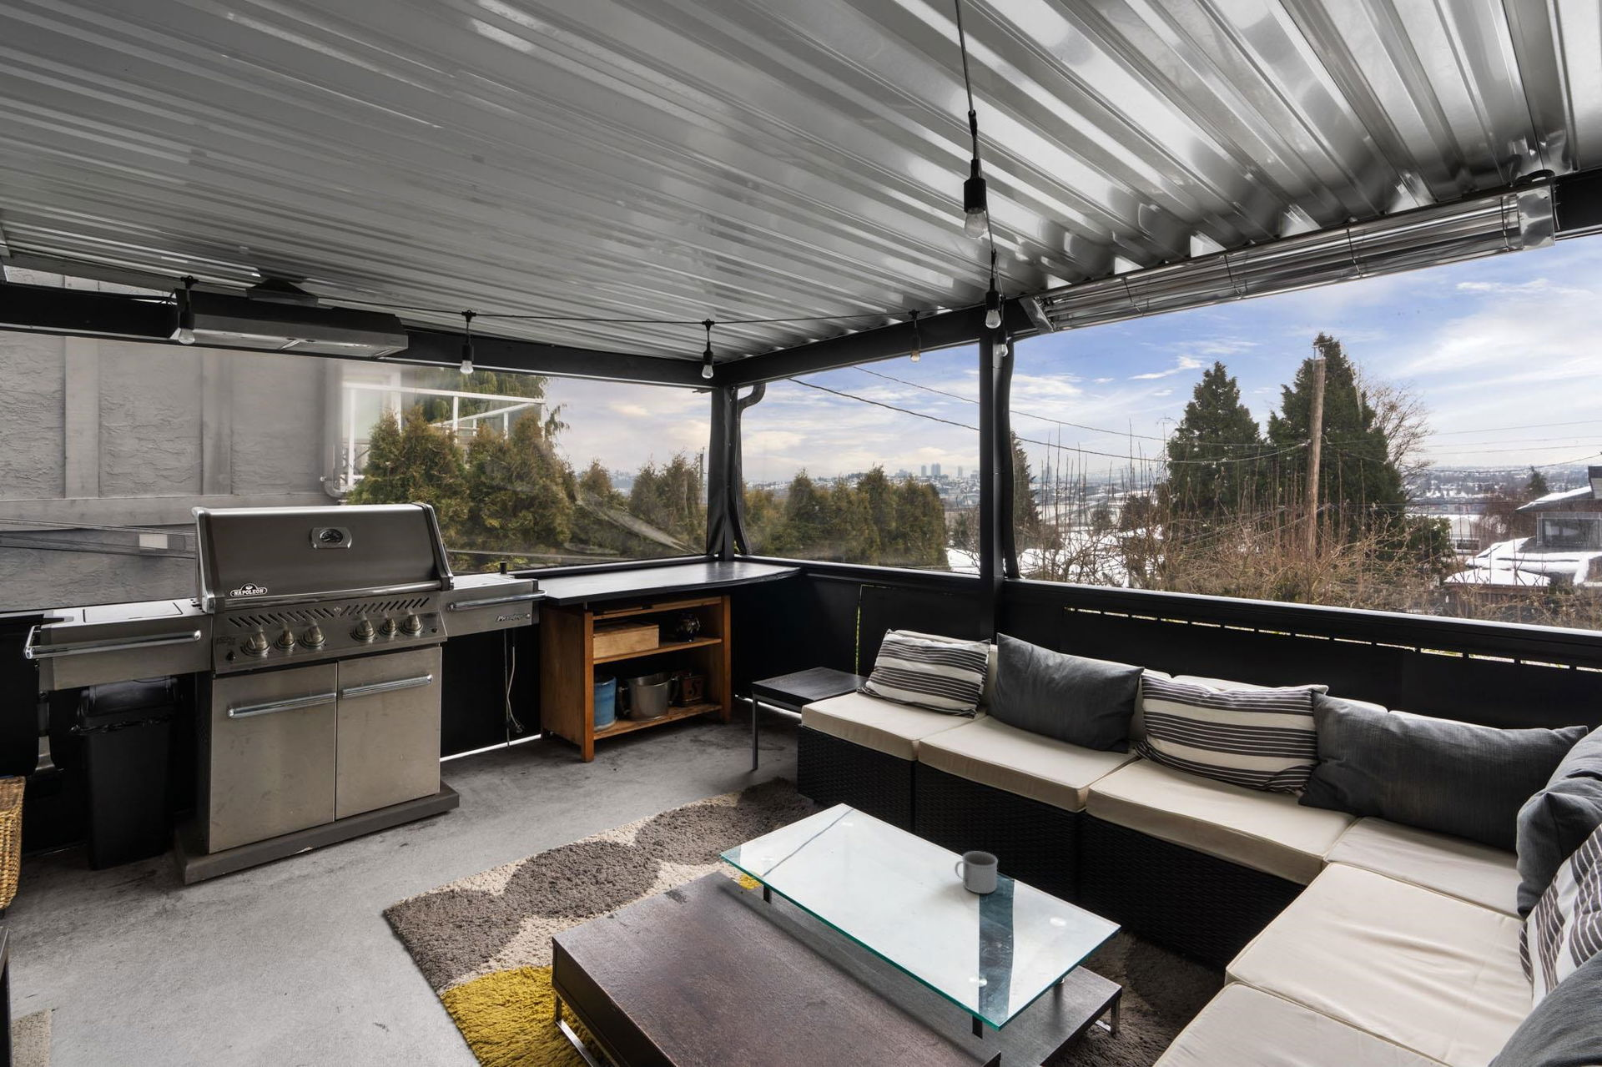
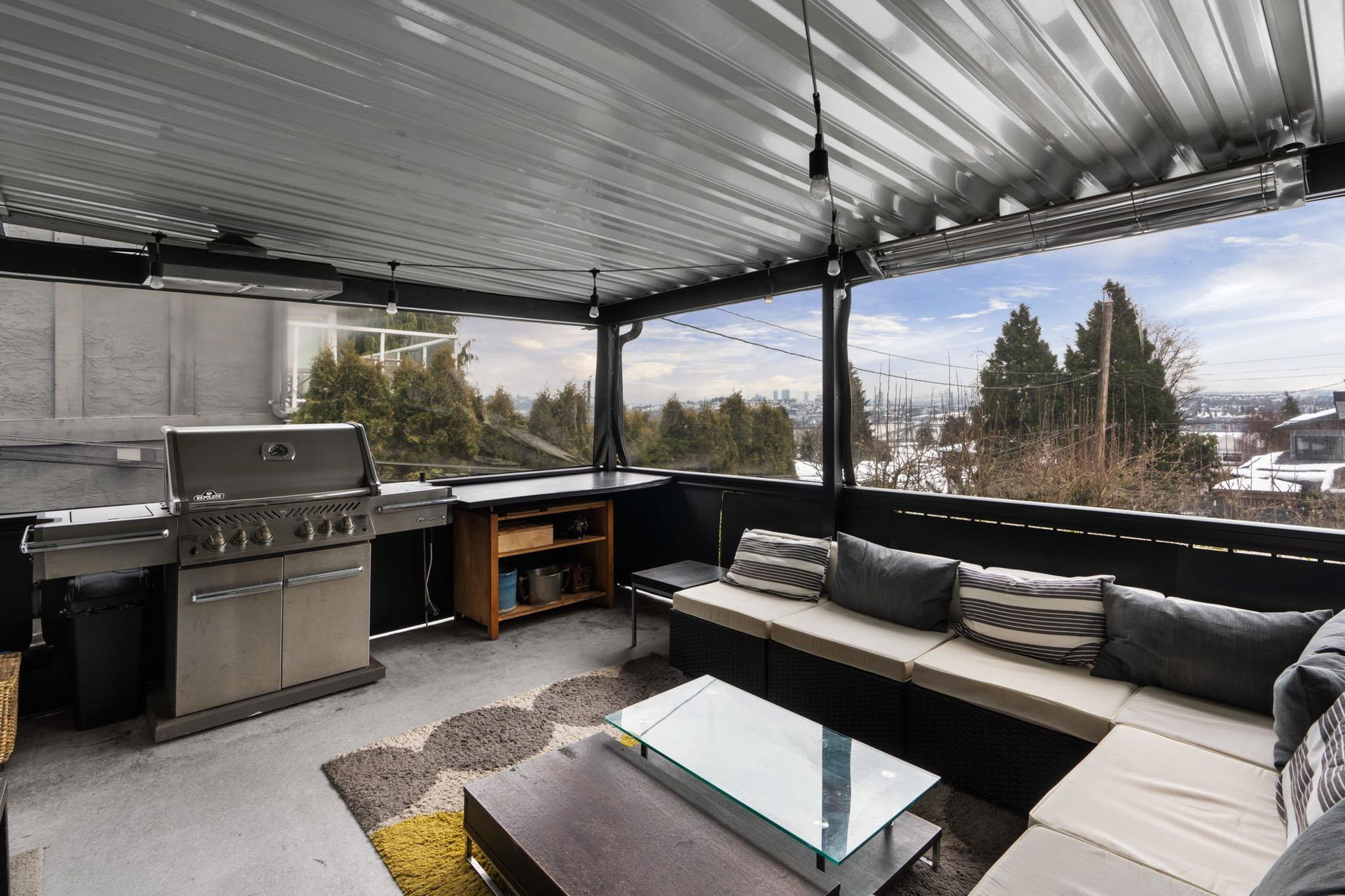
- mug [954,851,999,894]
